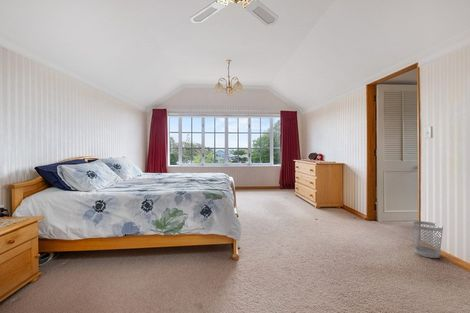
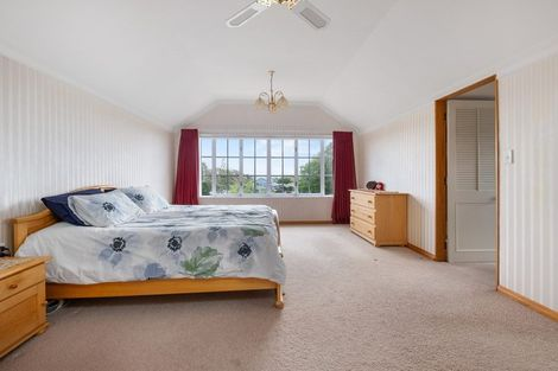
- wastebasket [411,220,444,259]
